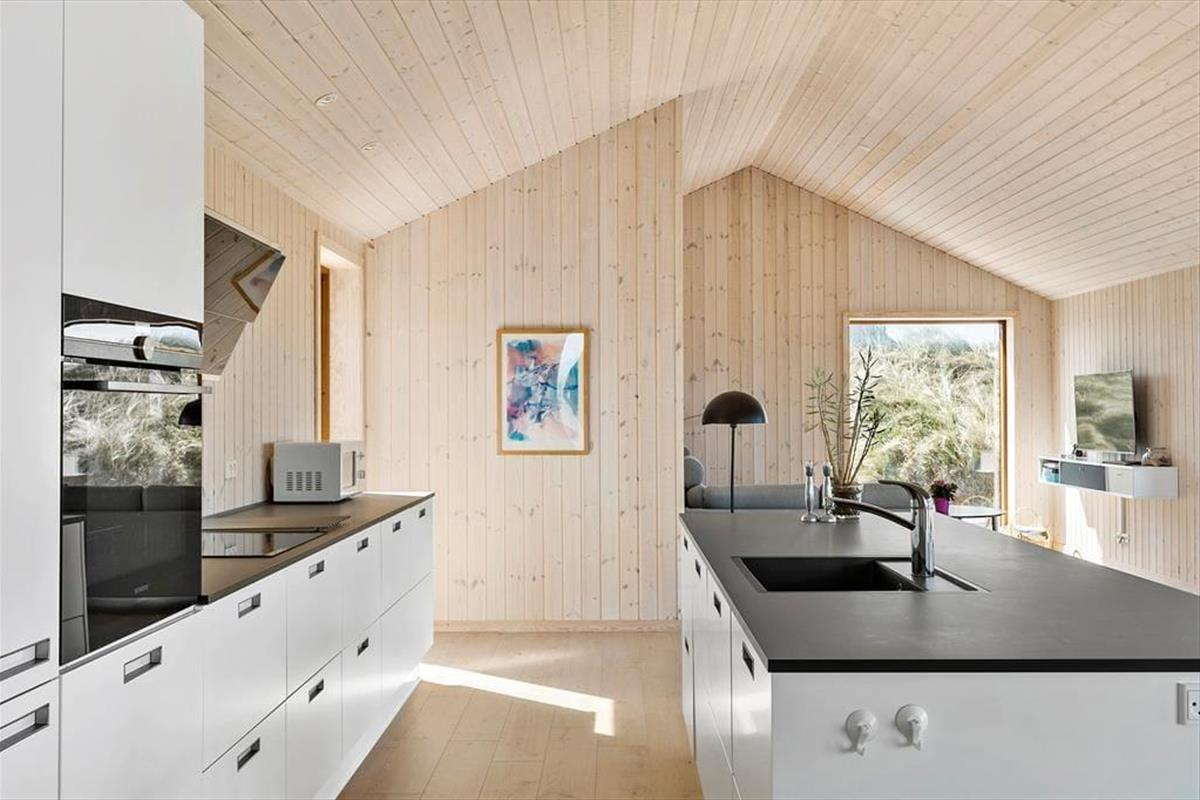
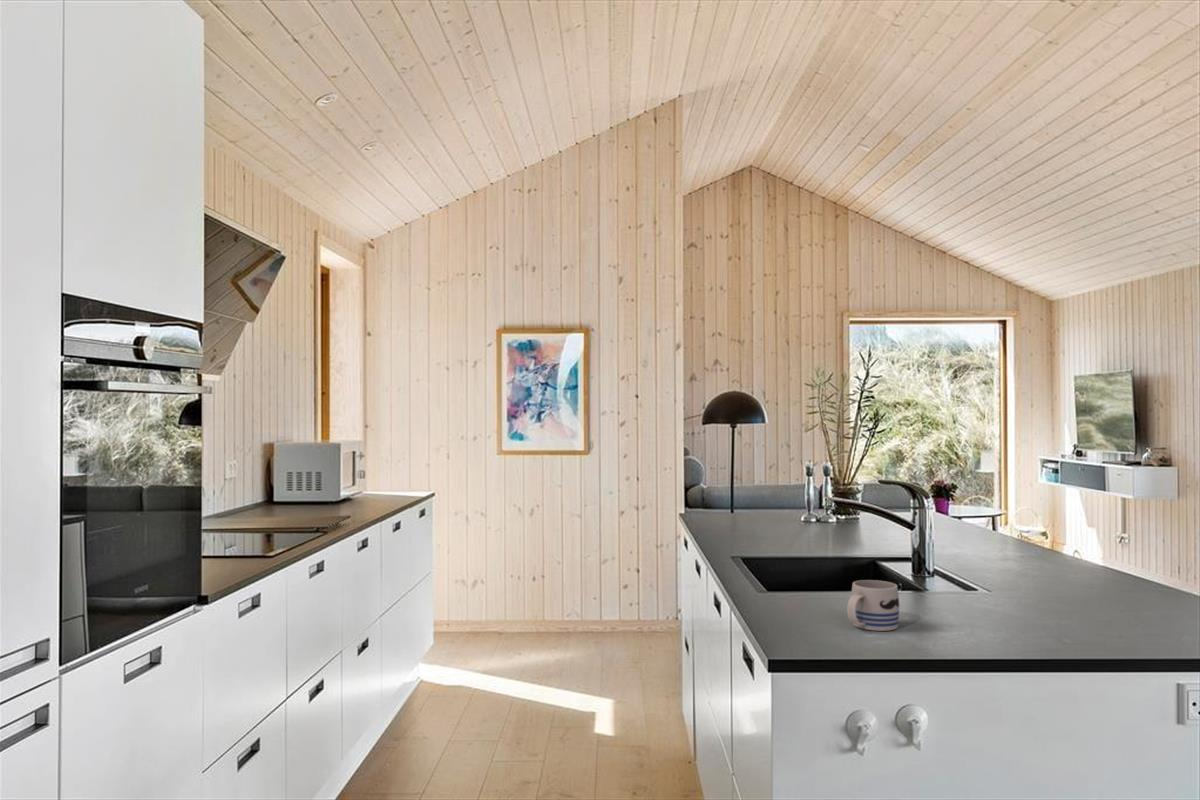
+ mug [846,579,900,632]
